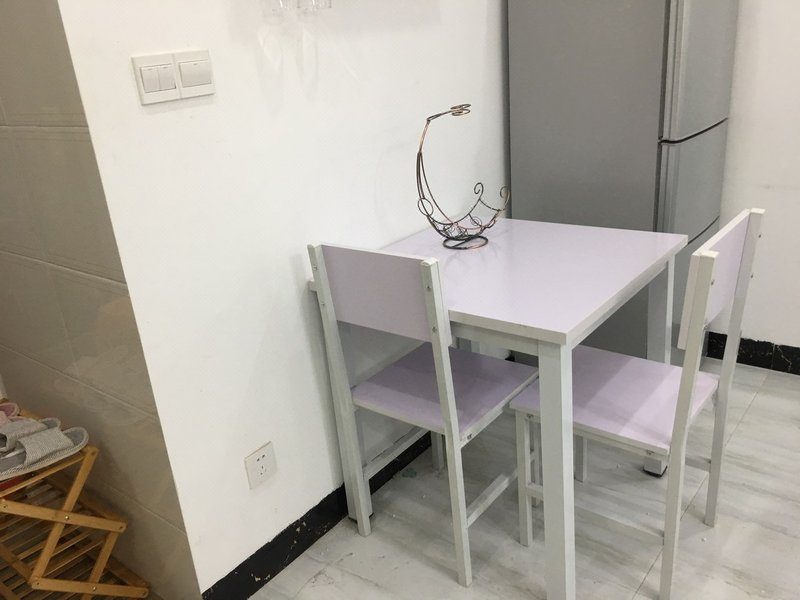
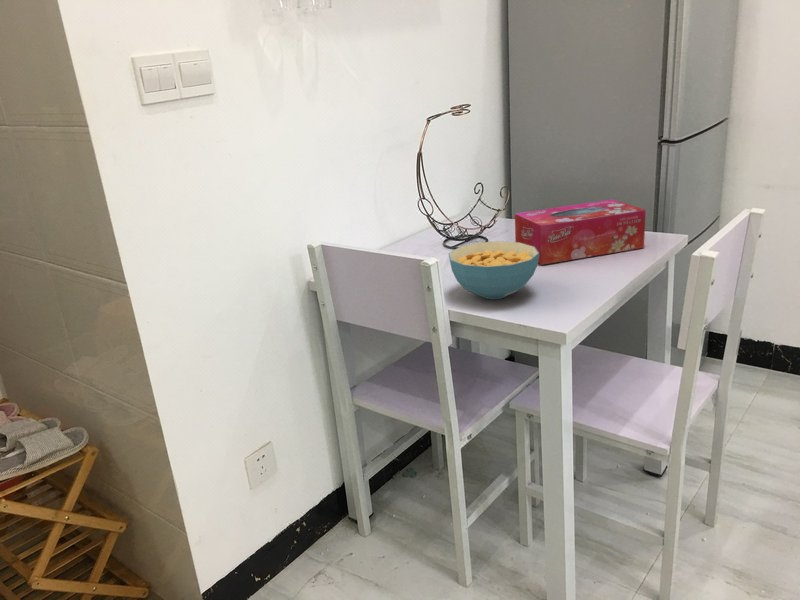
+ tissue box [514,198,647,266]
+ cereal bowl [448,240,539,300]
